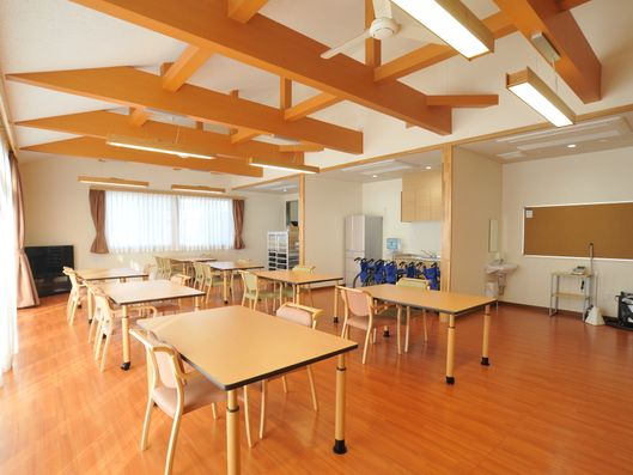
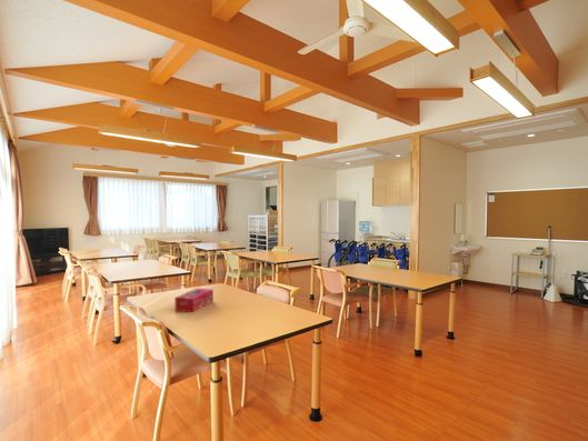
+ tissue box [173,288,215,313]
